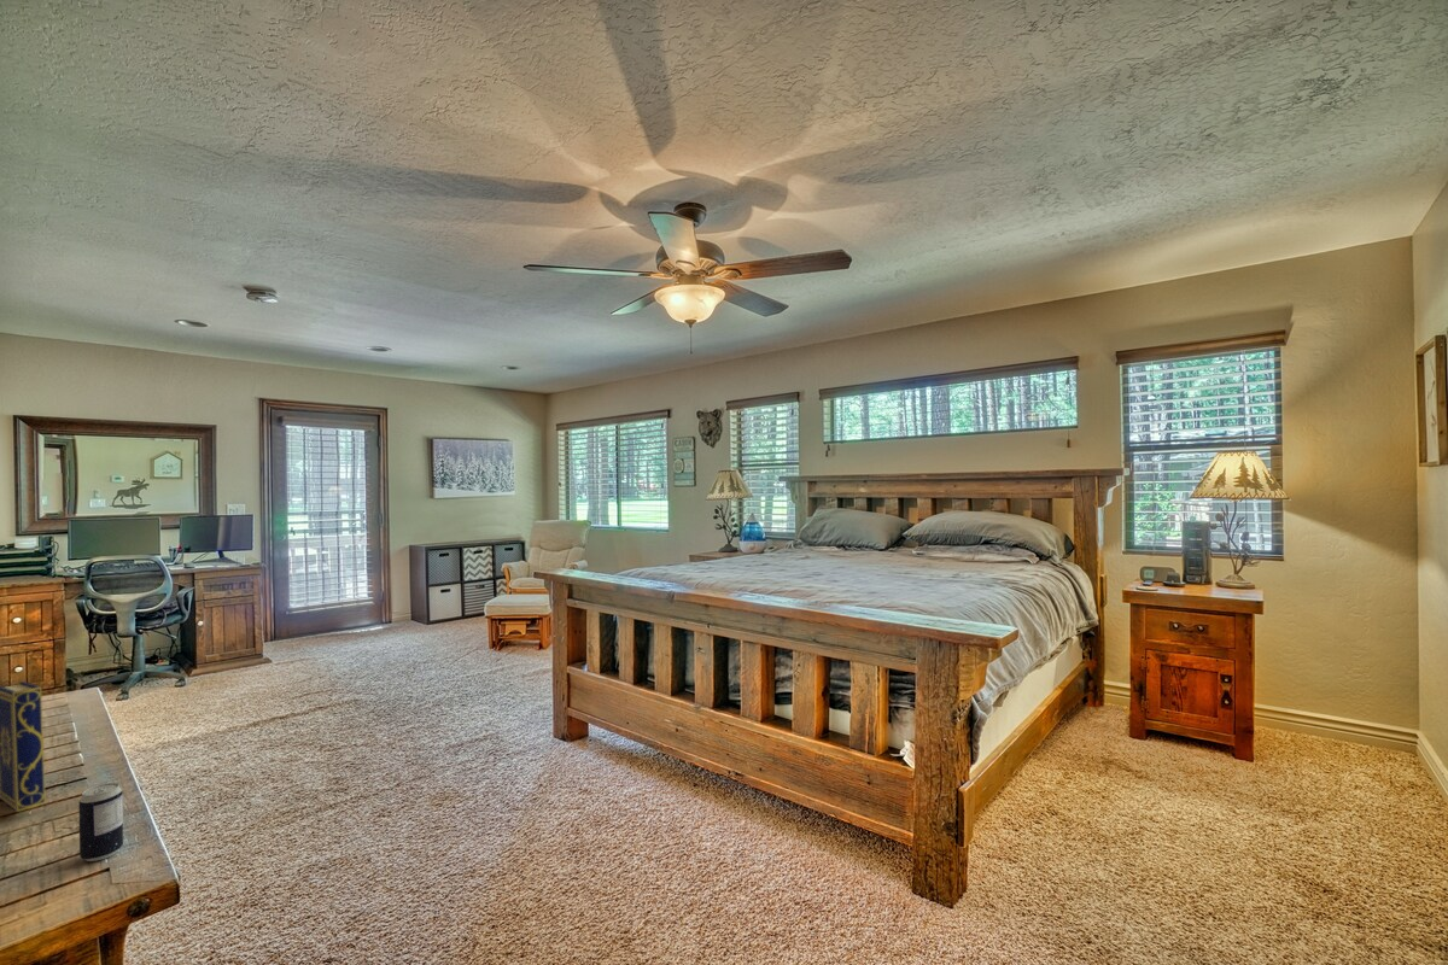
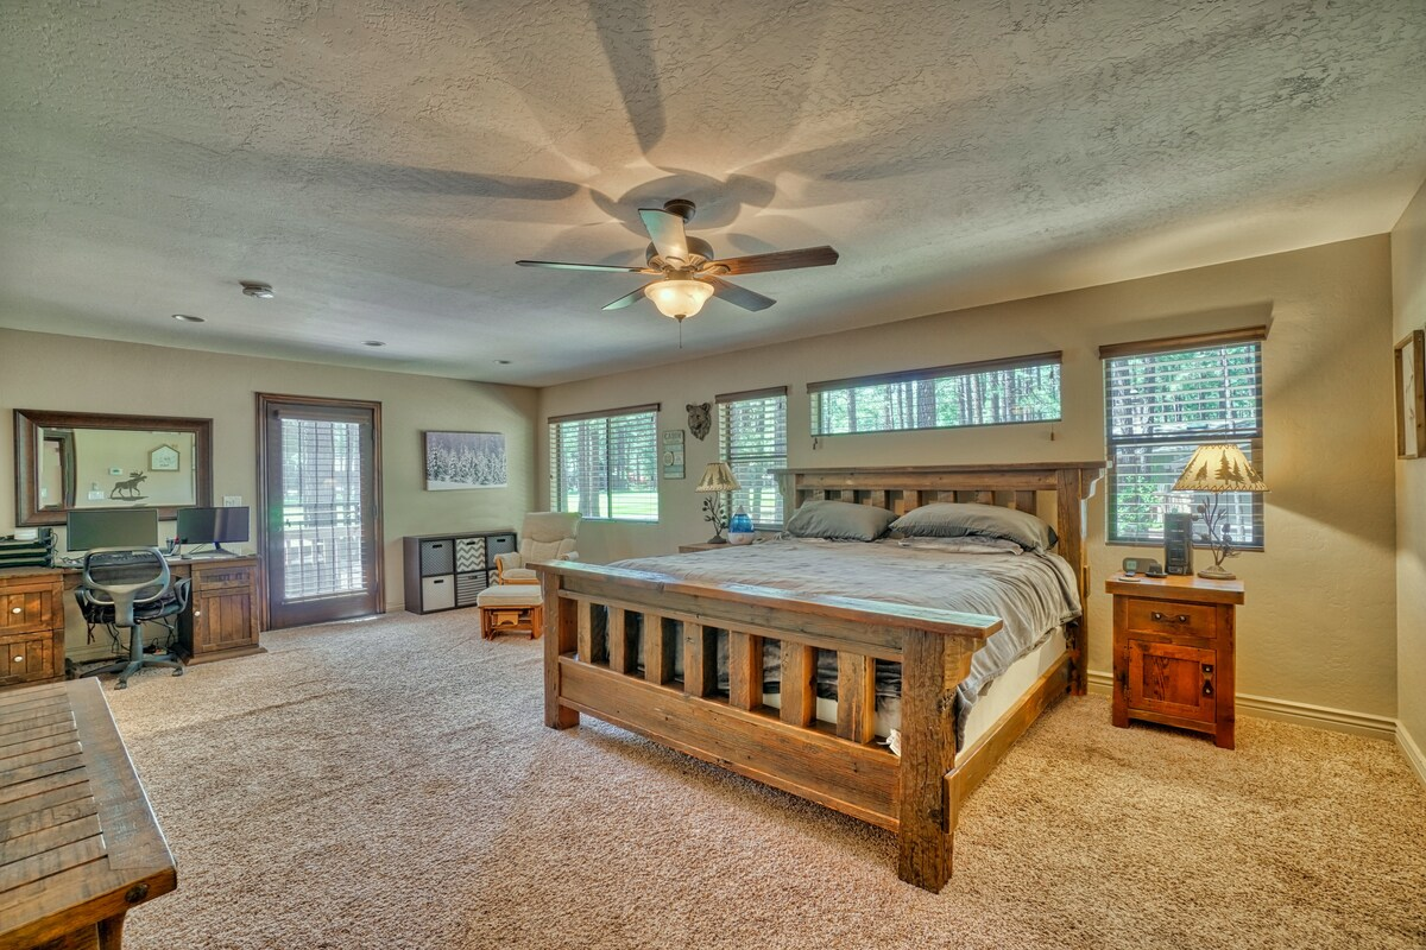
- book [0,680,47,813]
- beverage can [78,782,124,862]
